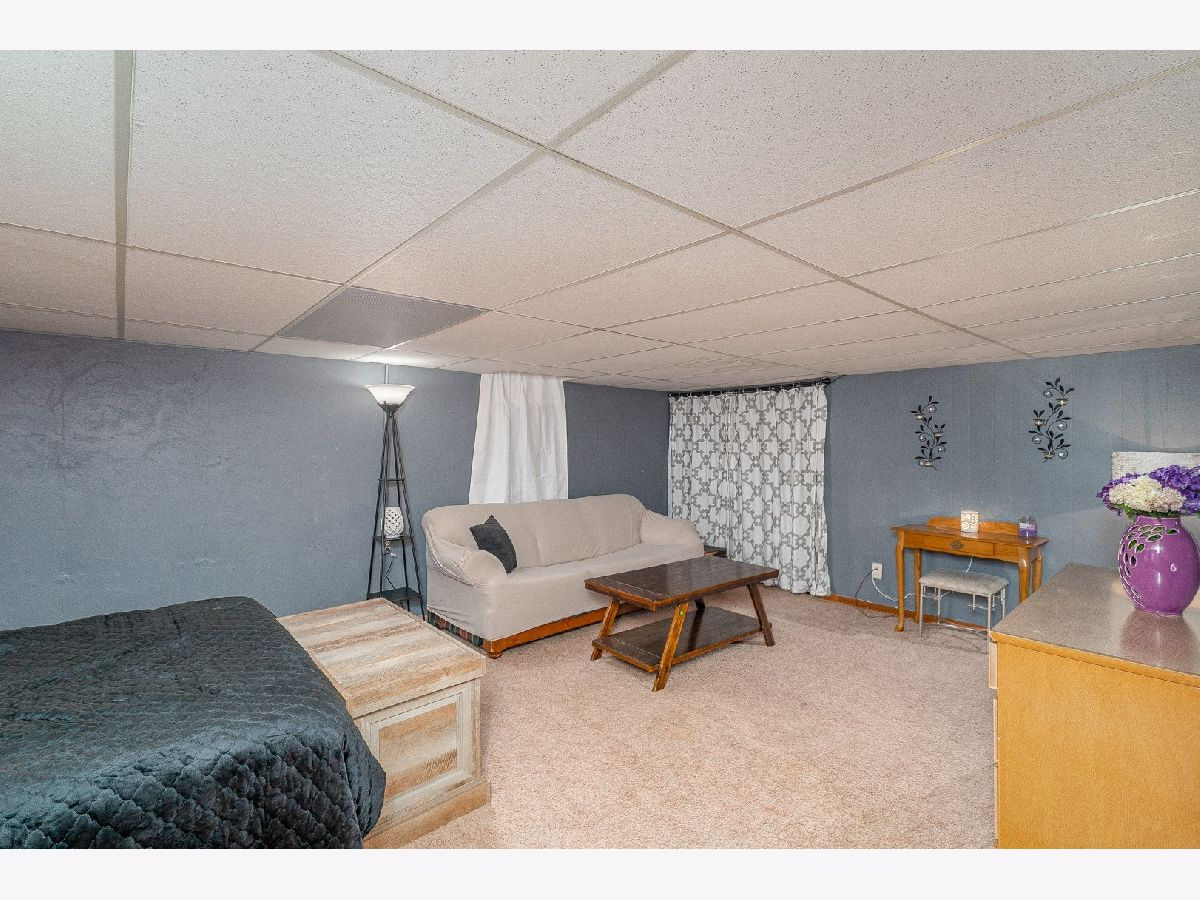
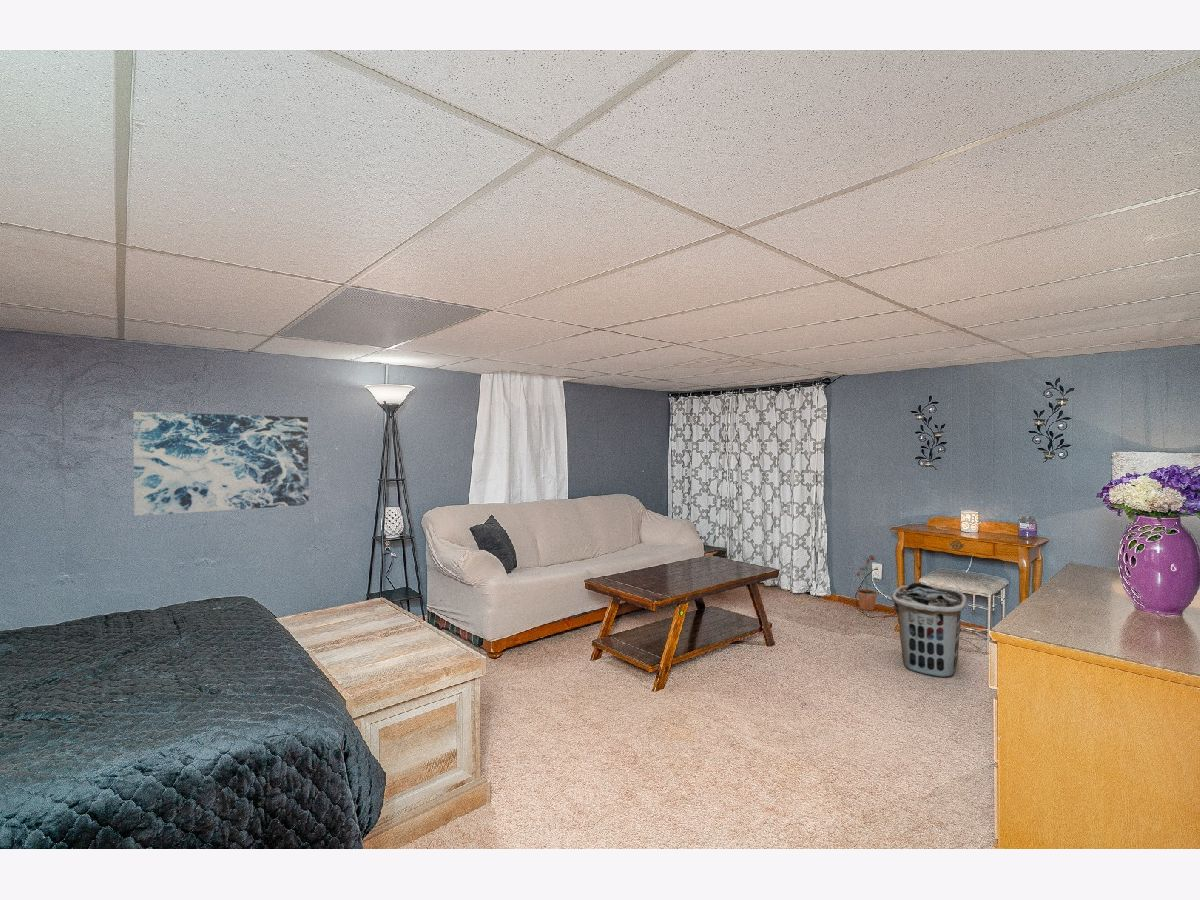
+ potted plant [855,554,878,611]
+ wall art [133,411,310,517]
+ clothes hamper [891,582,968,678]
